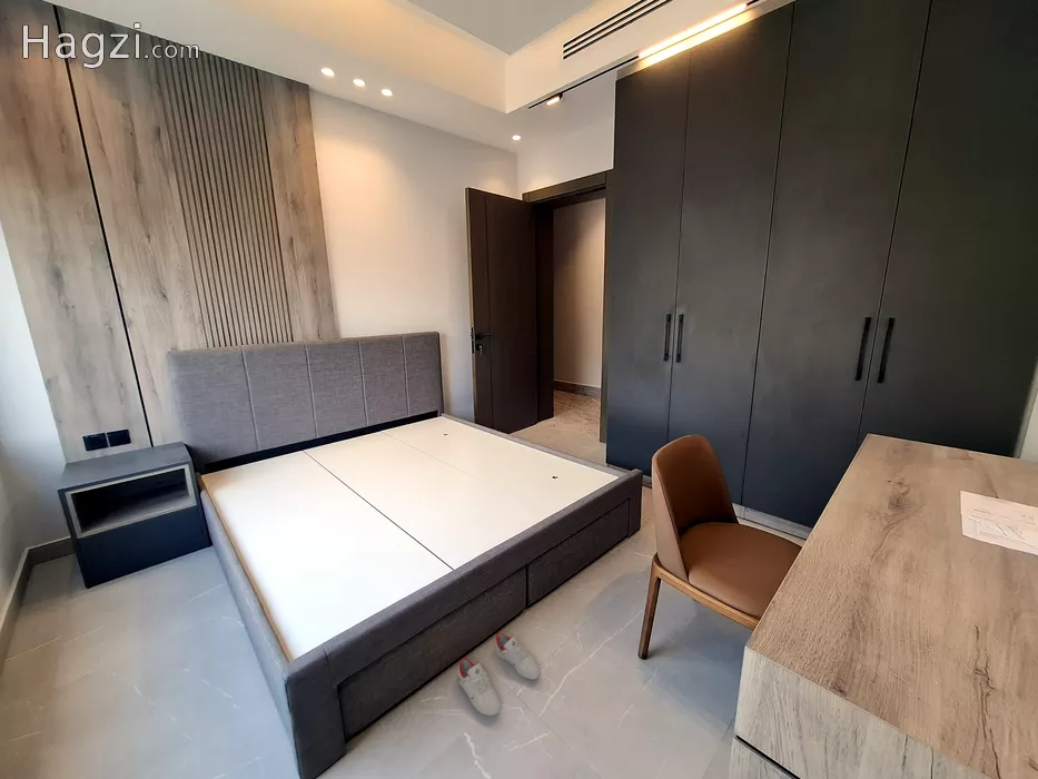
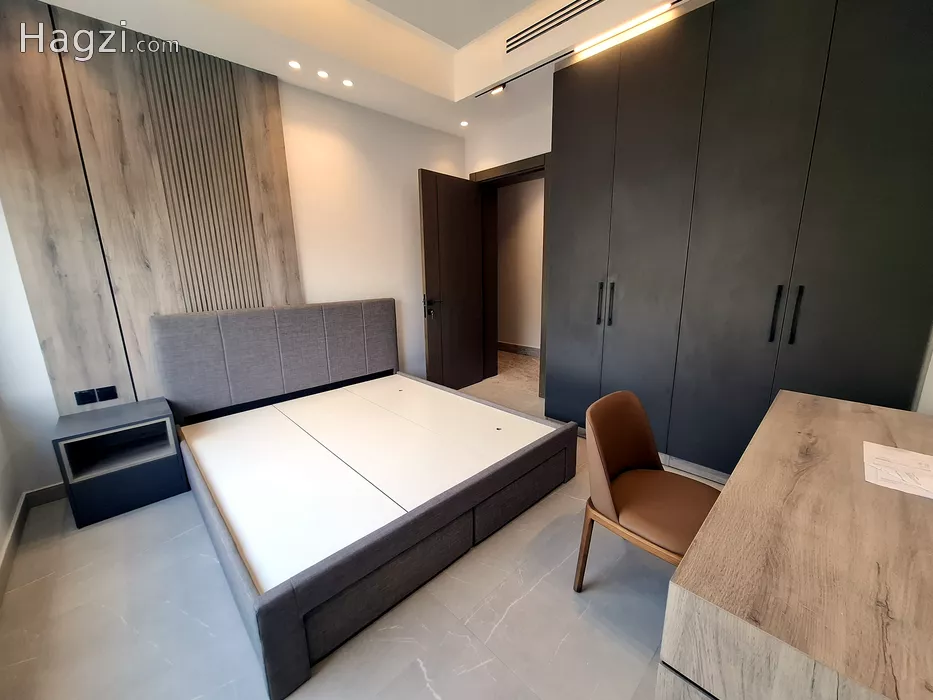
- shoe [456,631,542,717]
